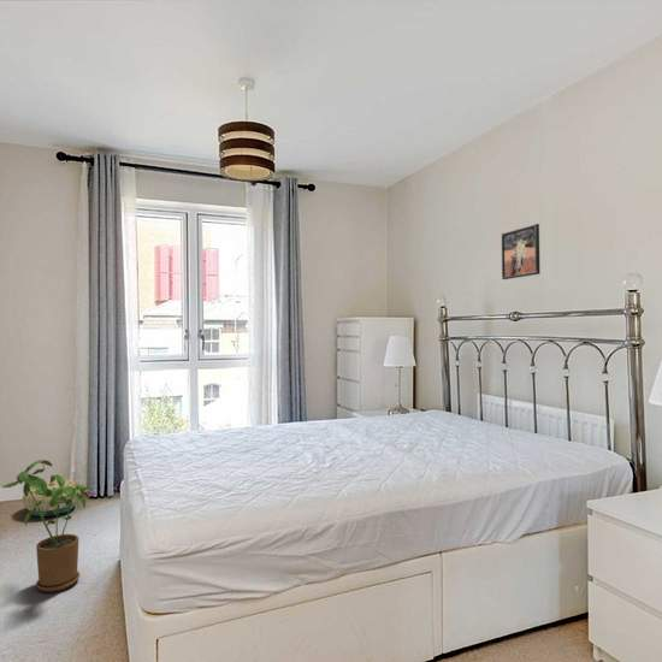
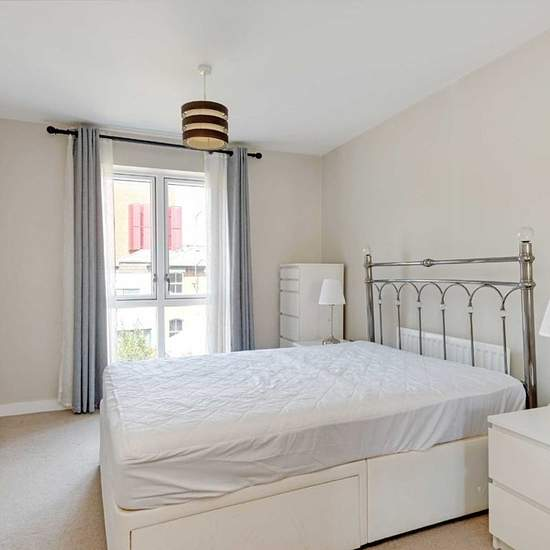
- basket [22,479,82,518]
- house plant [1,459,89,593]
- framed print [501,223,542,280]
